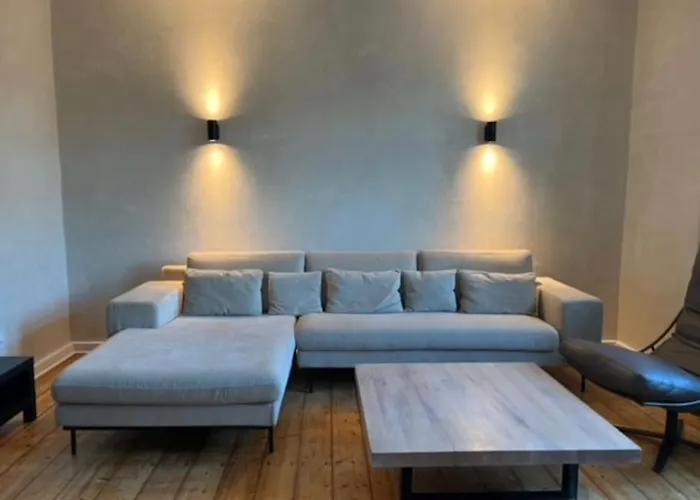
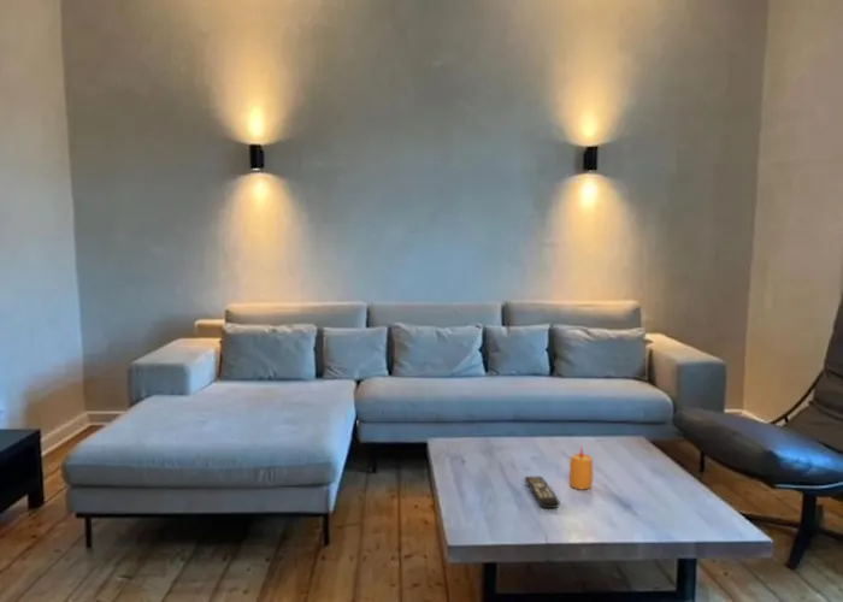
+ candle [568,447,595,491]
+ remote control [524,476,561,509]
